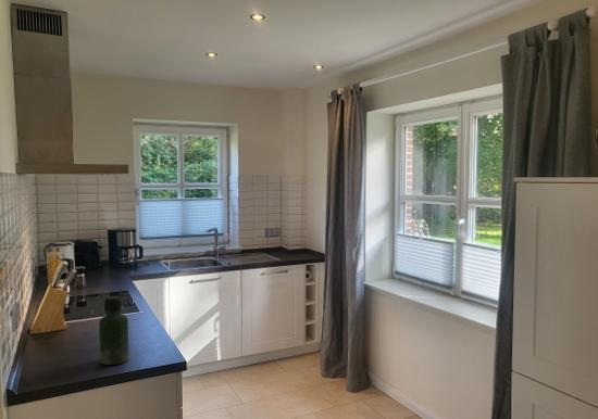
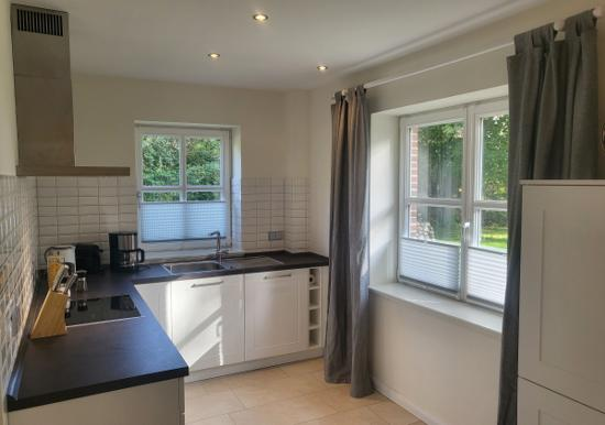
- bottle [98,294,130,366]
